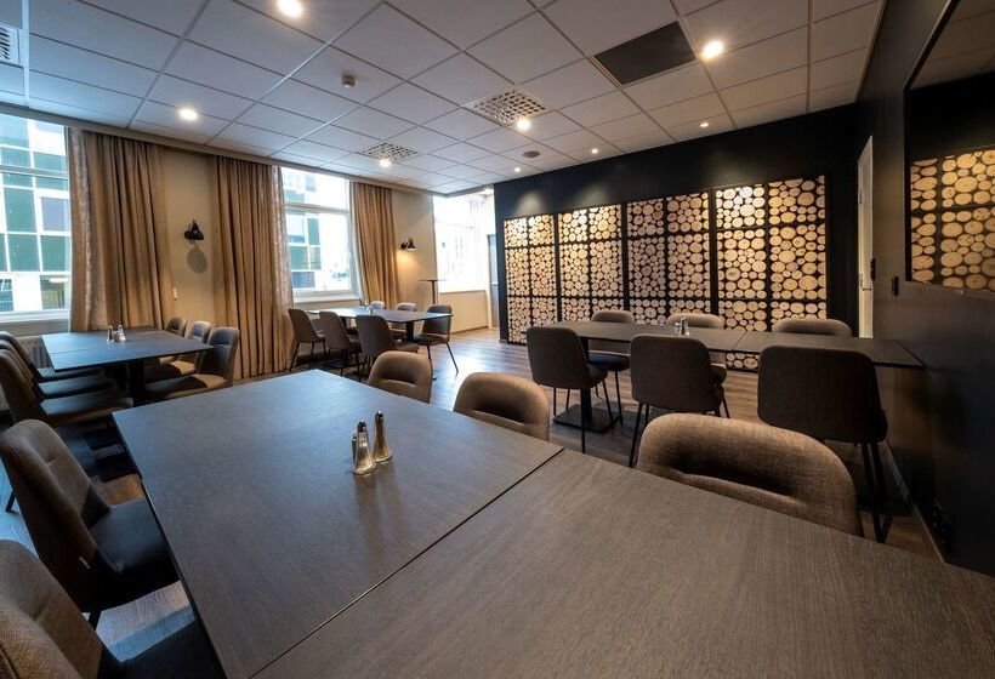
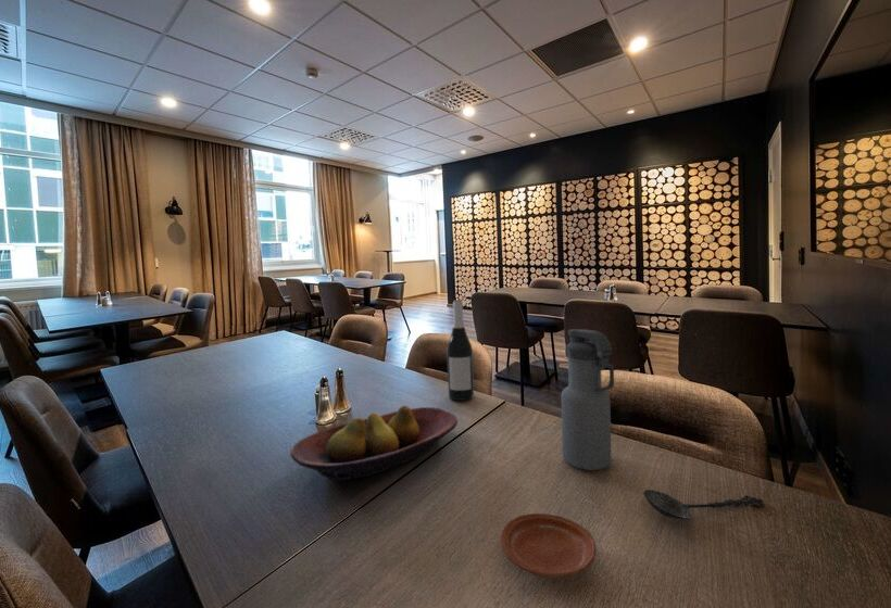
+ spoon [642,489,765,520]
+ water bottle [561,328,615,471]
+ fruit bowl [289,405,459,482]
+ plate [500,512,598,579]
+ wine bottle [446,299,475,402]
